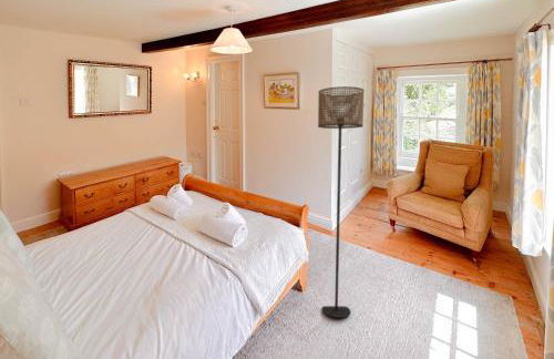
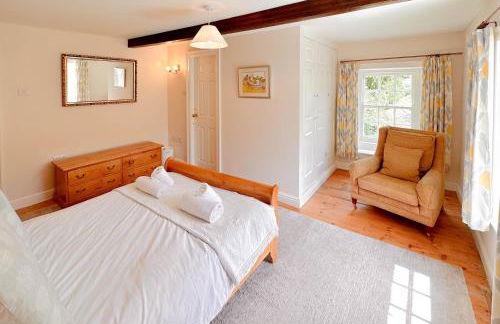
- floor lamp [317,85,366,319]
